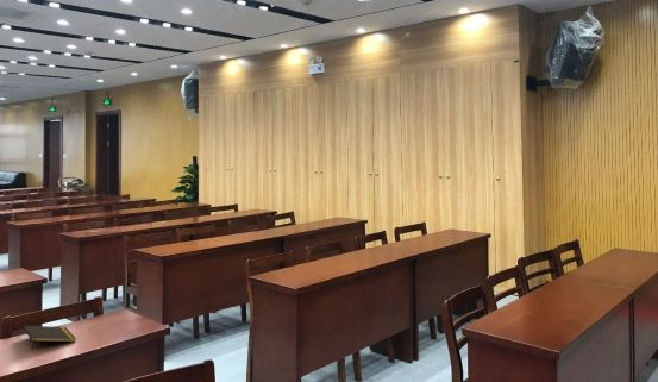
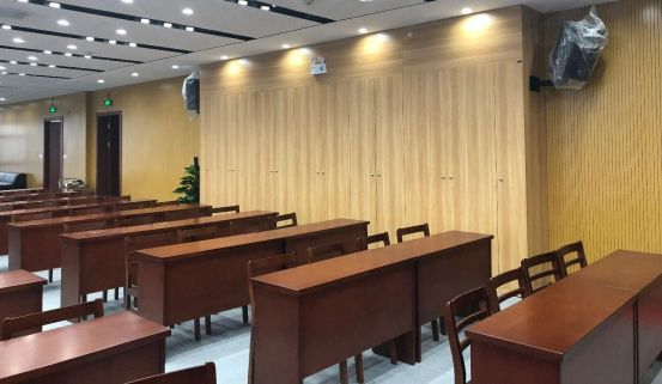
- notepad [23,325,77,351]
